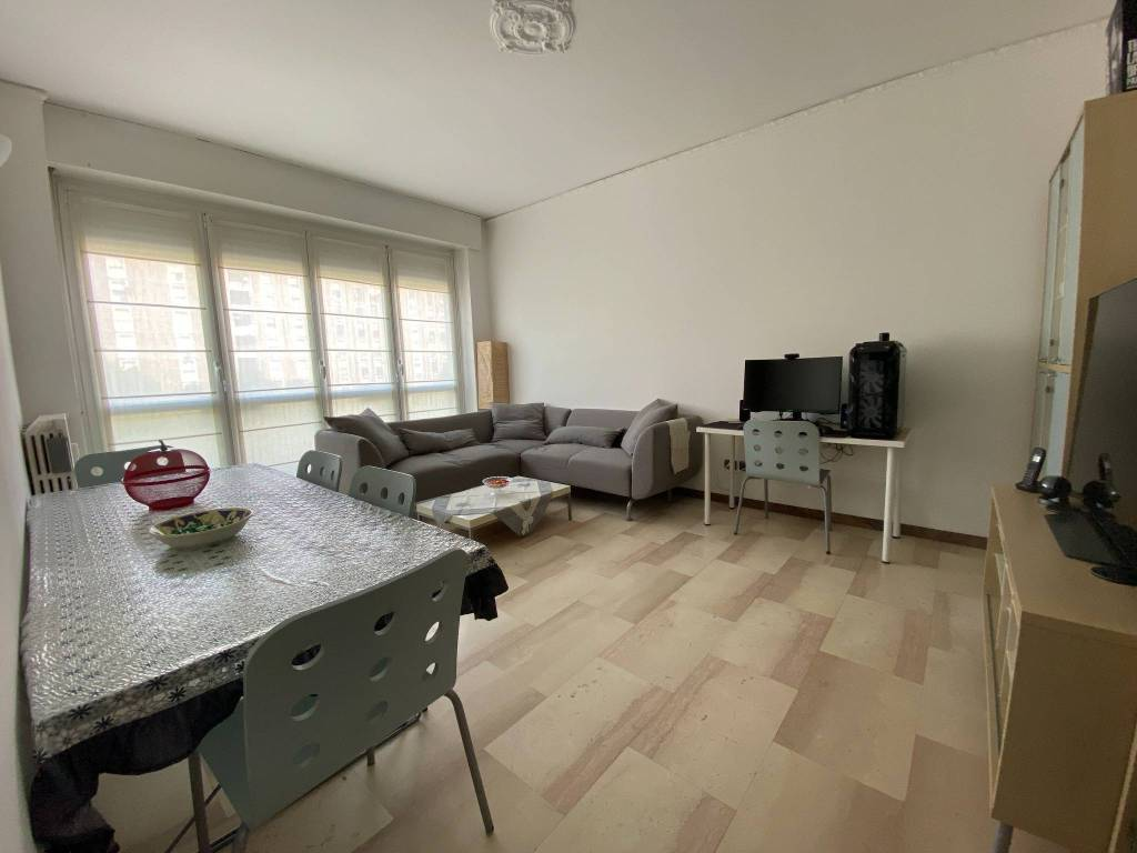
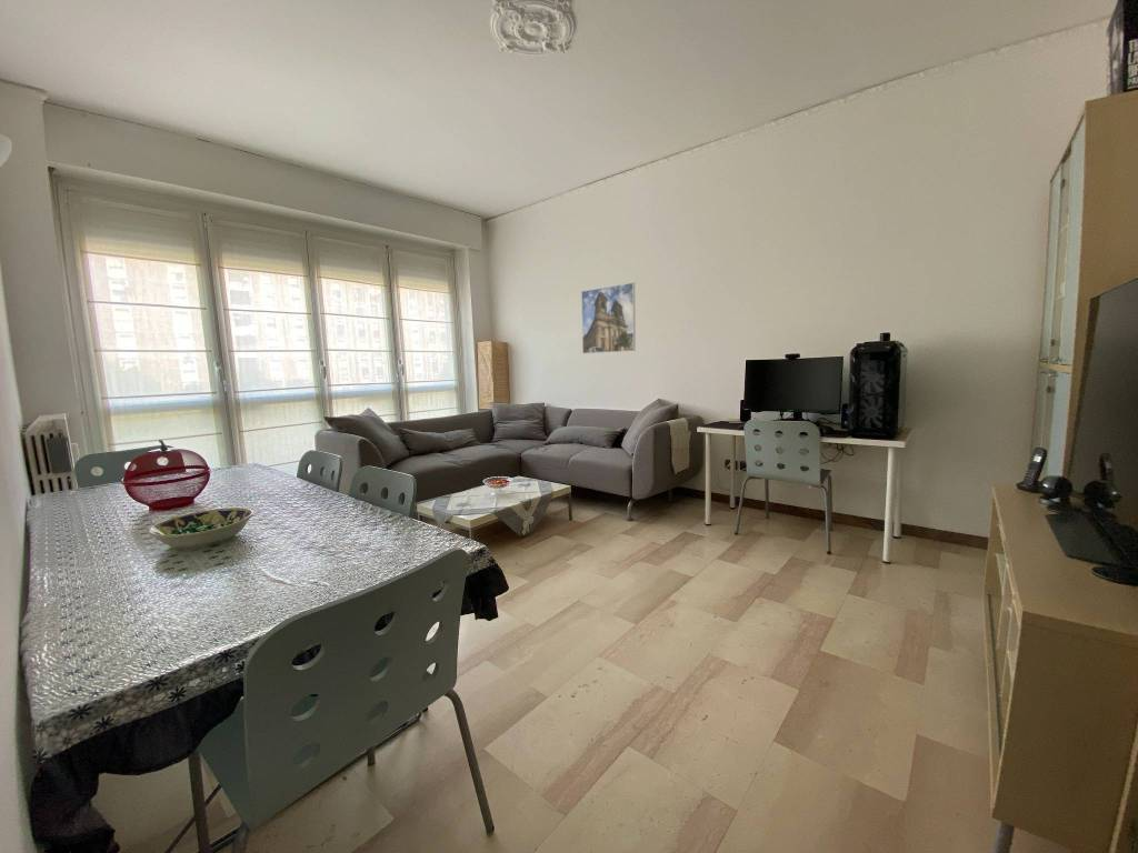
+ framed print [580,281,637,354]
